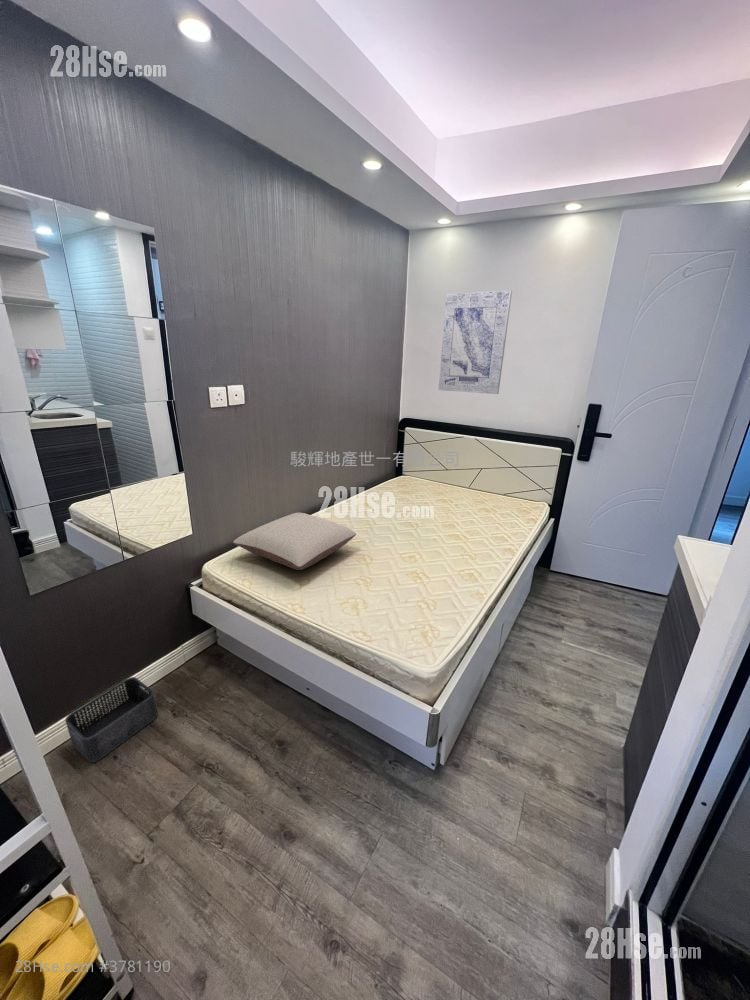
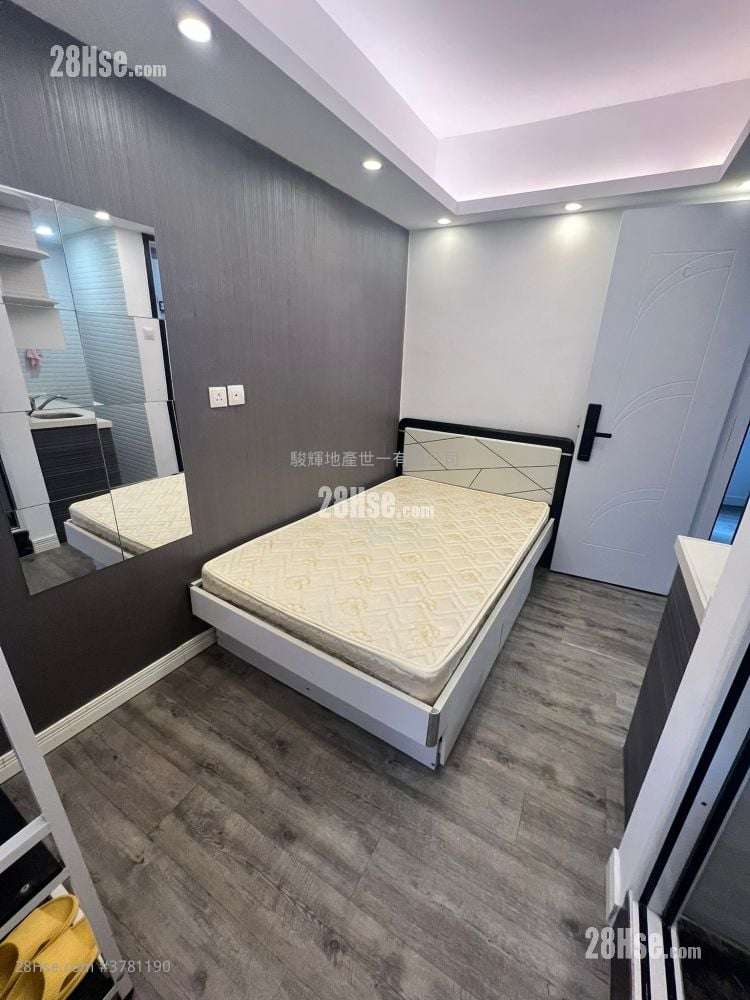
- pillow [232,512,358,571]
- storage bin [64,676,159,763]
- wall art [437,289,513,395]
